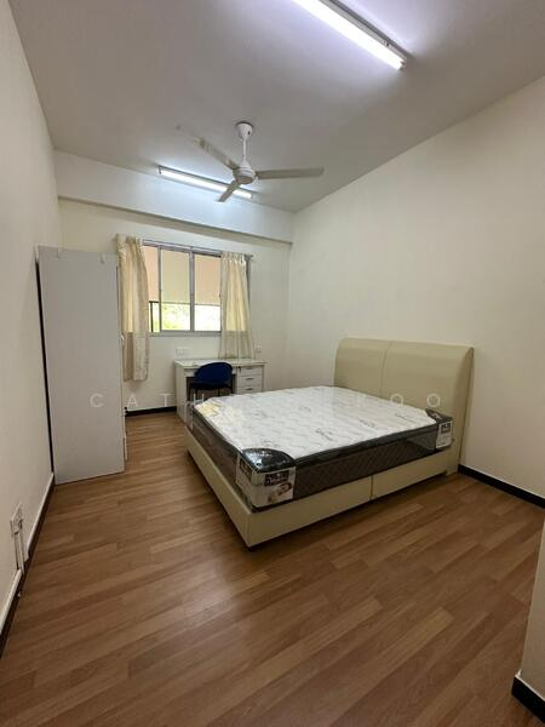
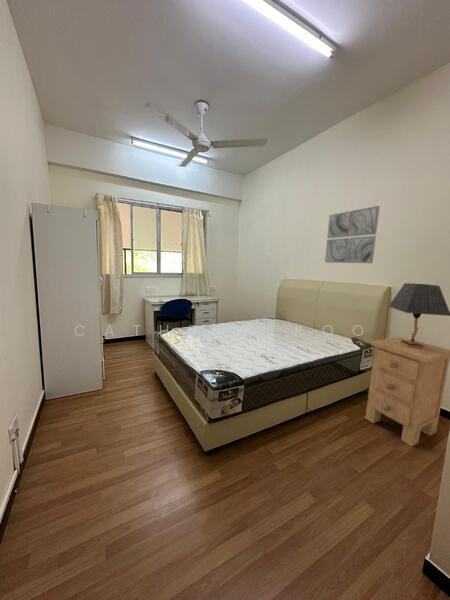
+ table lamp [387,282,450,349]
+ wall art [324,205,381,264]
+ nightstand [364,336,450,447]
